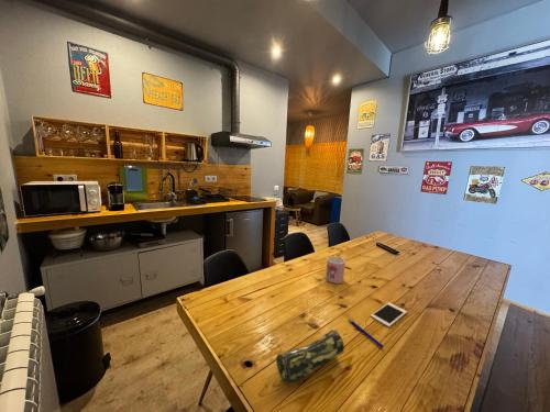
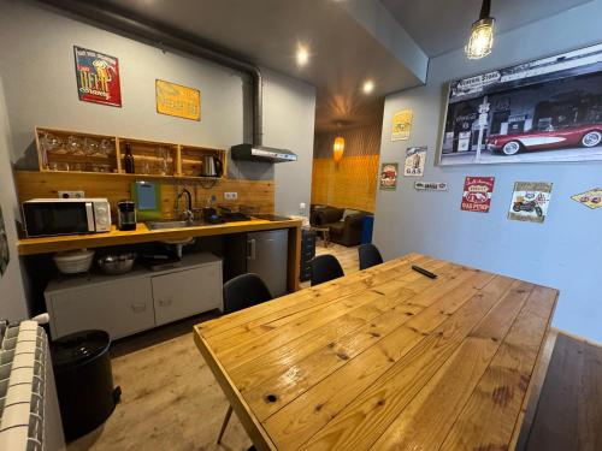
- cell phone [370,302,408,329]
- mug [324,256,346,285]
- pencil case [275,327,345,385]
- pen [348,319,385,349]
